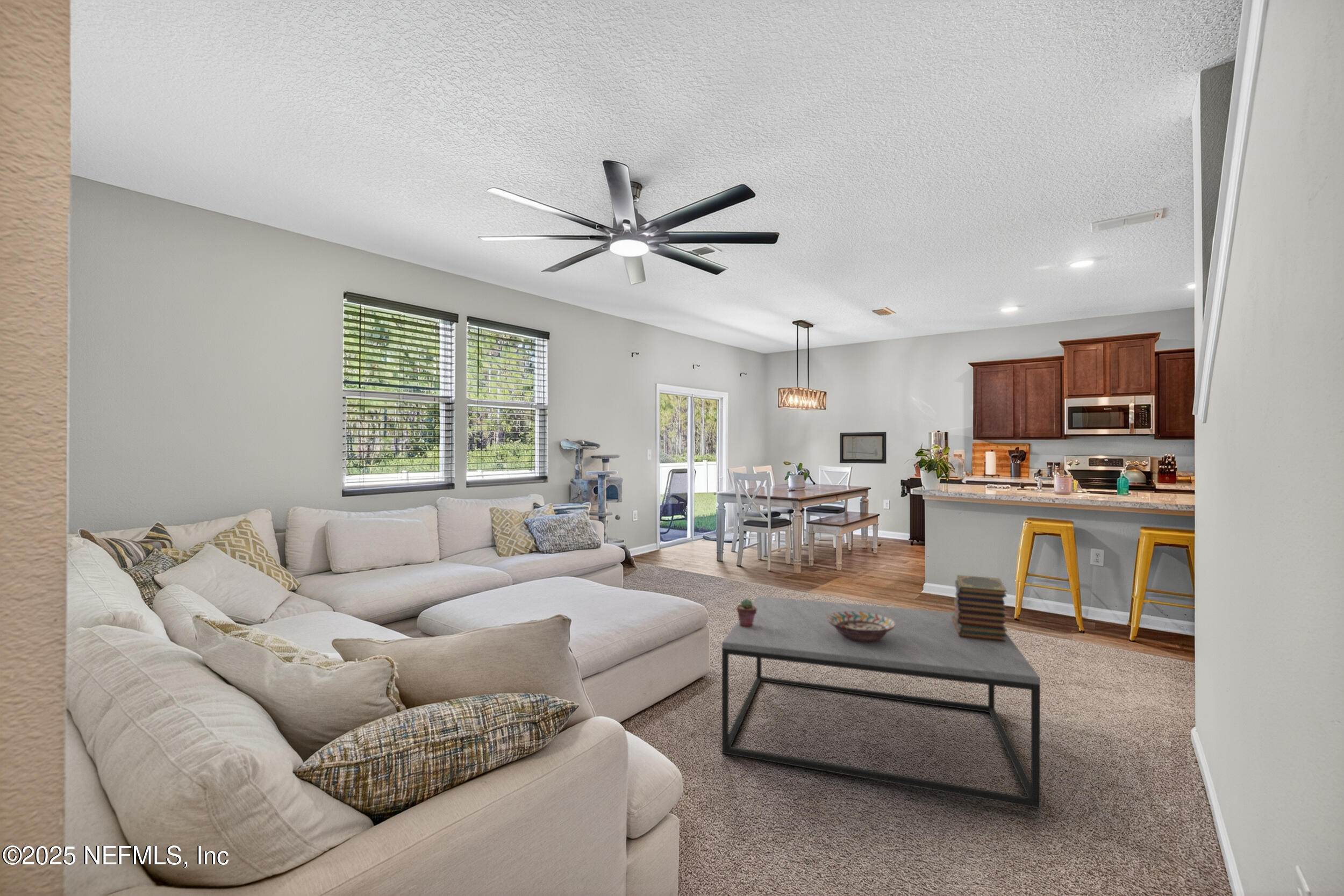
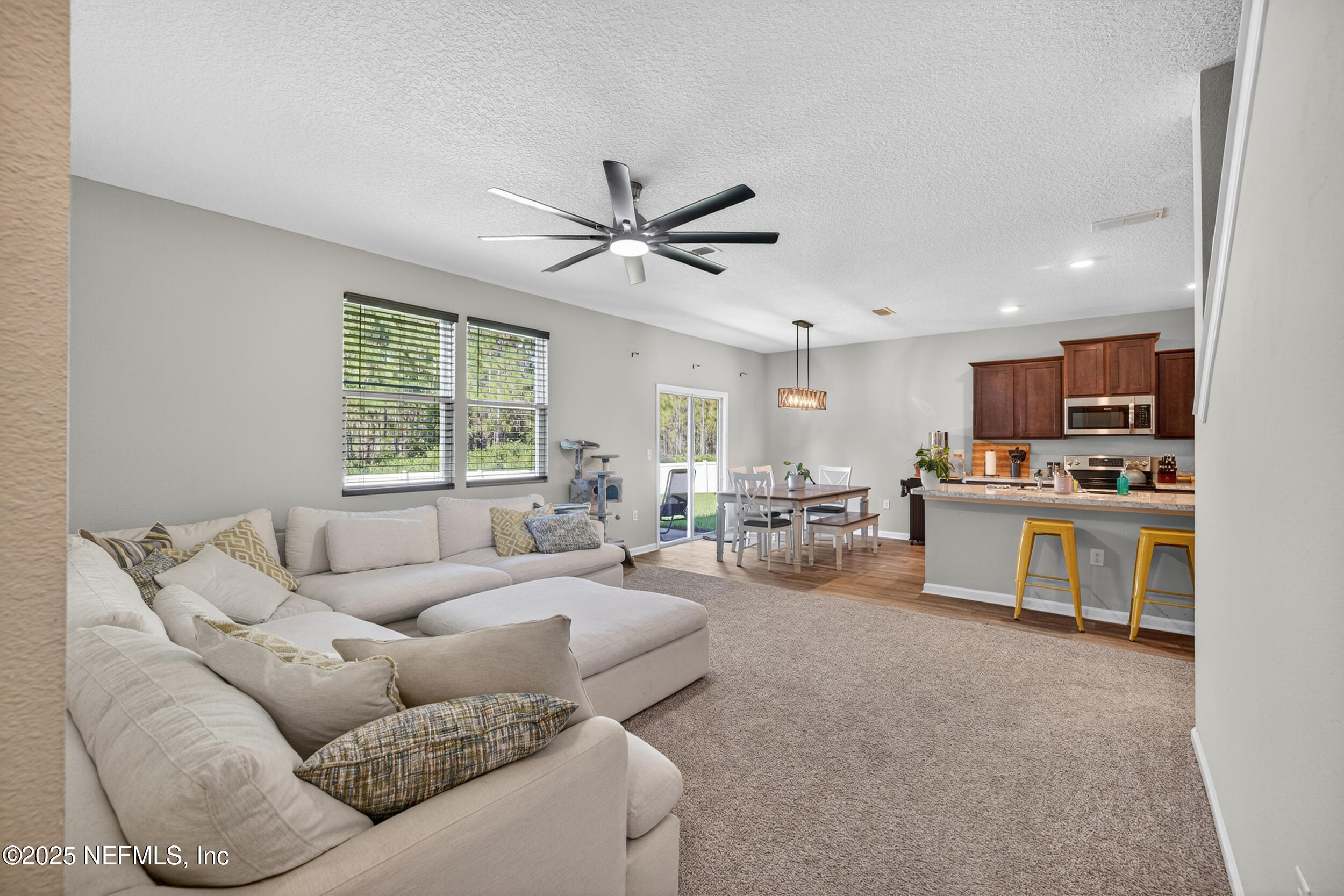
- wall art [839,432,887,464]
- book stack [952,575,1008,642]
- potted succulent [737,598,757,627]
- coffee table [721,596,1041,809]
- decorative bowl [827,611,896,642]
